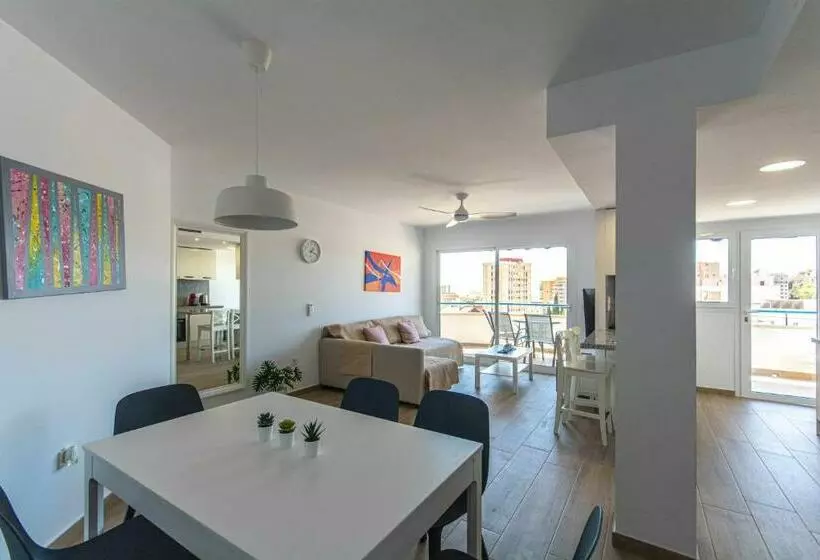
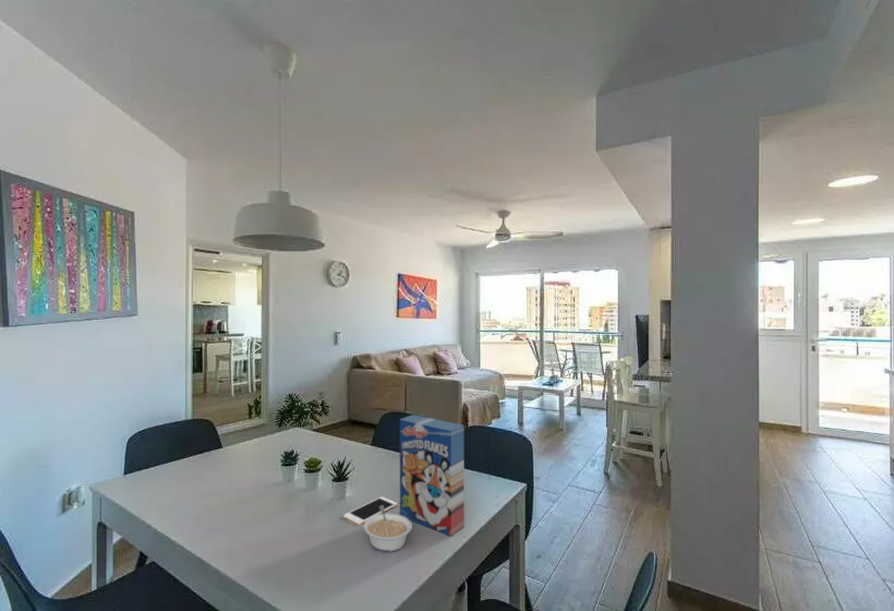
+ legume [363,505,413,553]
+ cell phone [342,495,398,526]
+ cereal box [399,414,466,538]
